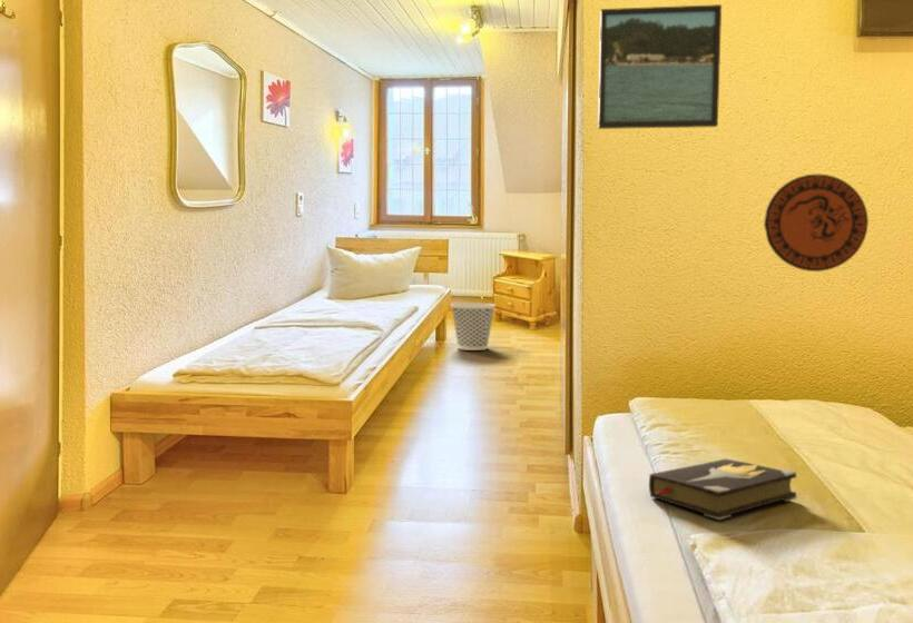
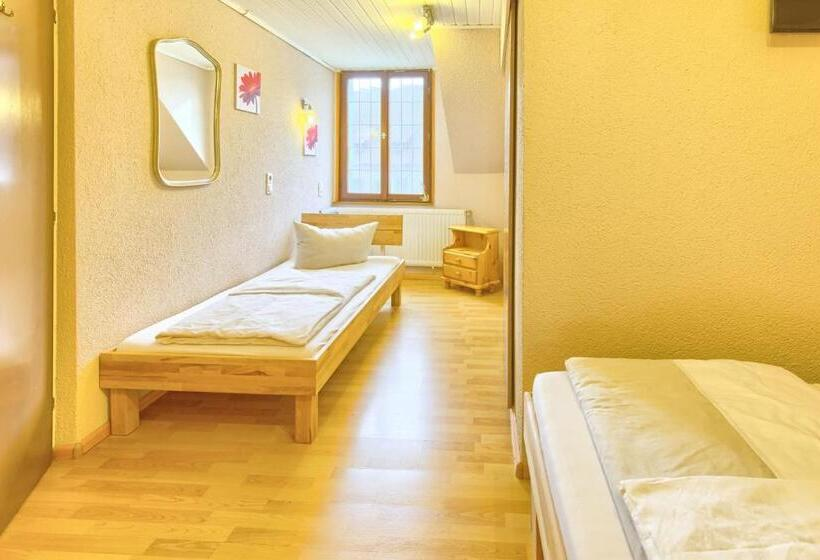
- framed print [597,3,723,130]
- wastebasket [450,301,497,352]
- hardback book [648,458,797,521]
- decorative plate [763,174,870,273]
